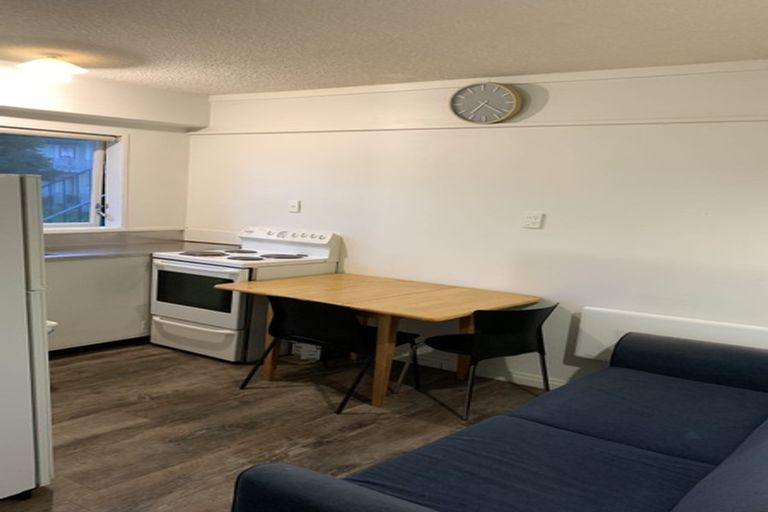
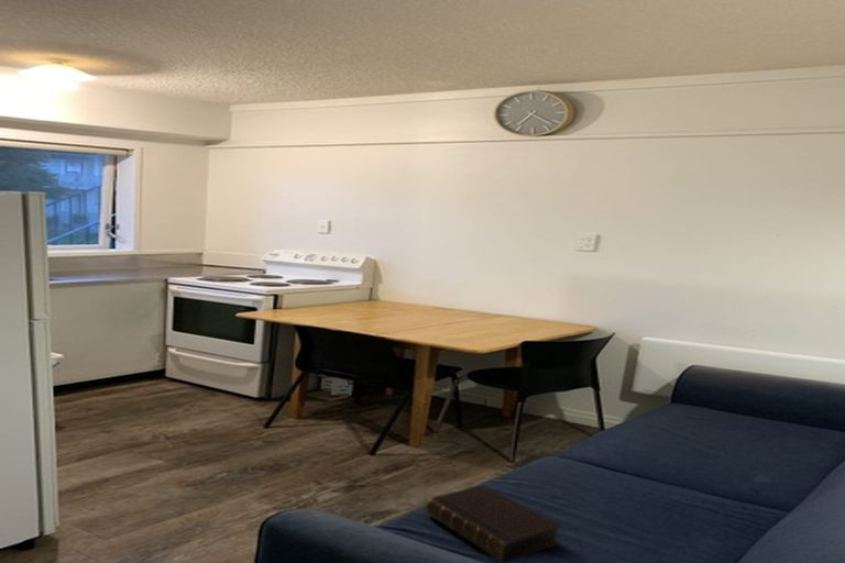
+ book [425,484,563,563]
